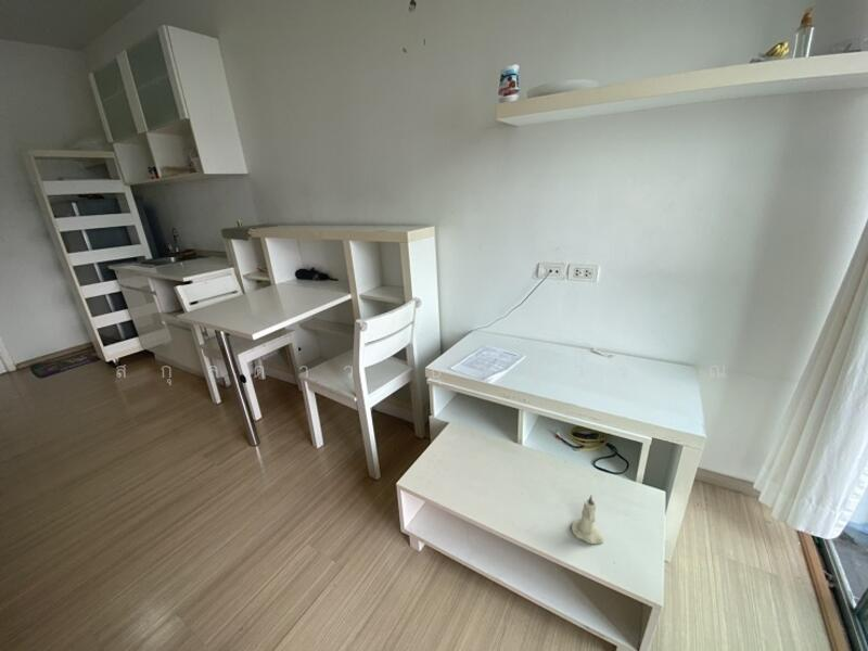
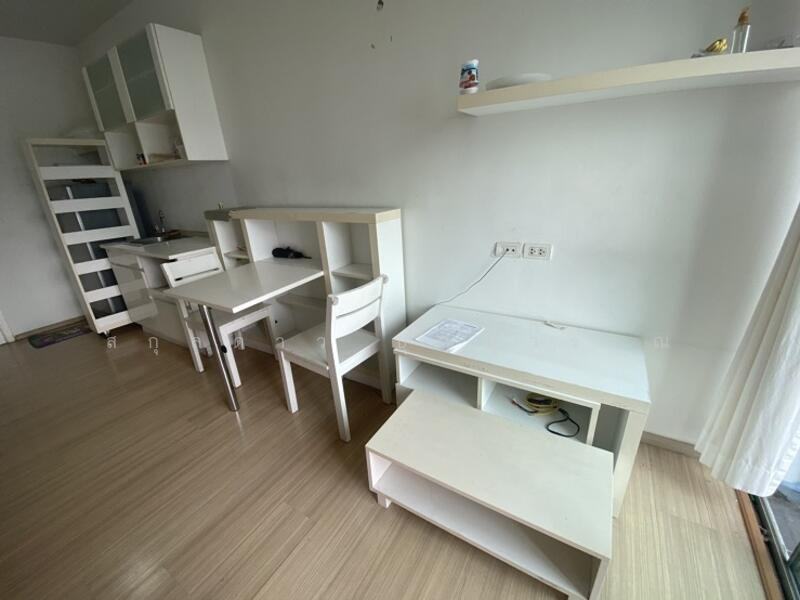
- candle [571,494,605,545]
